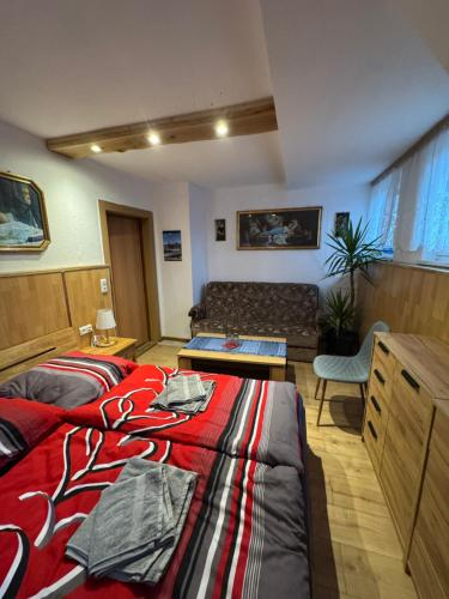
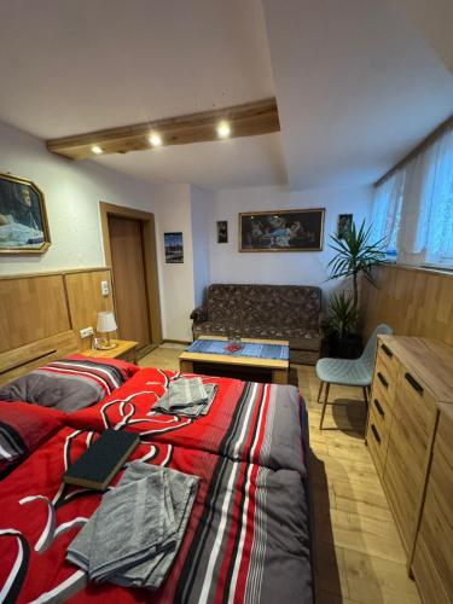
+ hardback book [60,428,143,493]
